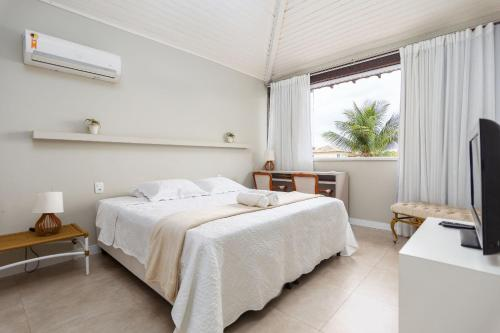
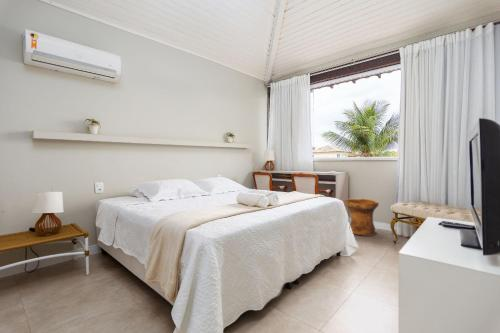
+ woven basket [343,198,380,237]
